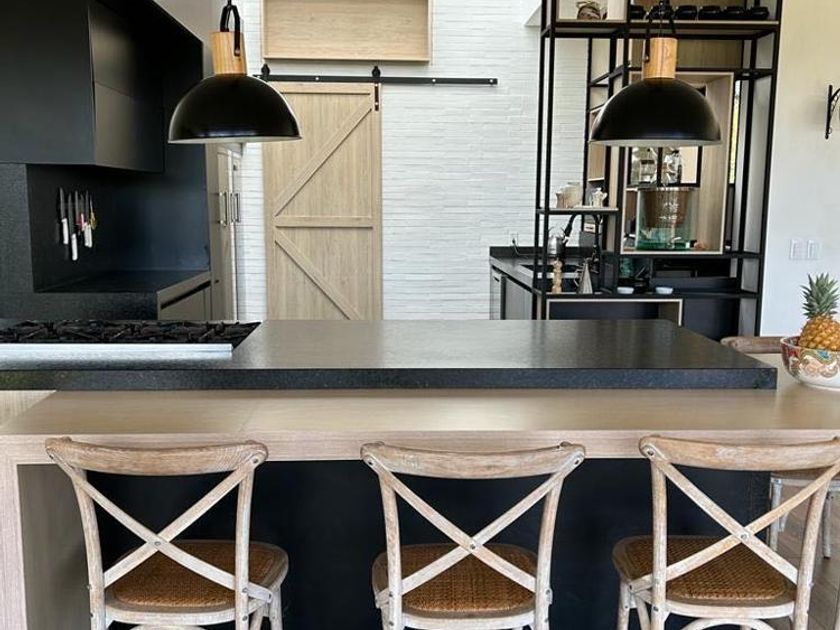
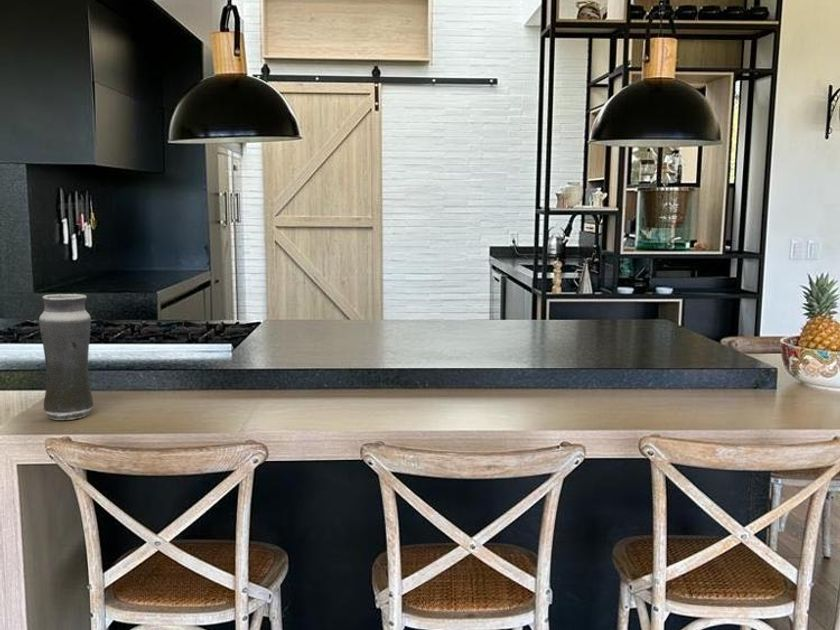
+ vase [38,293,94,421]
